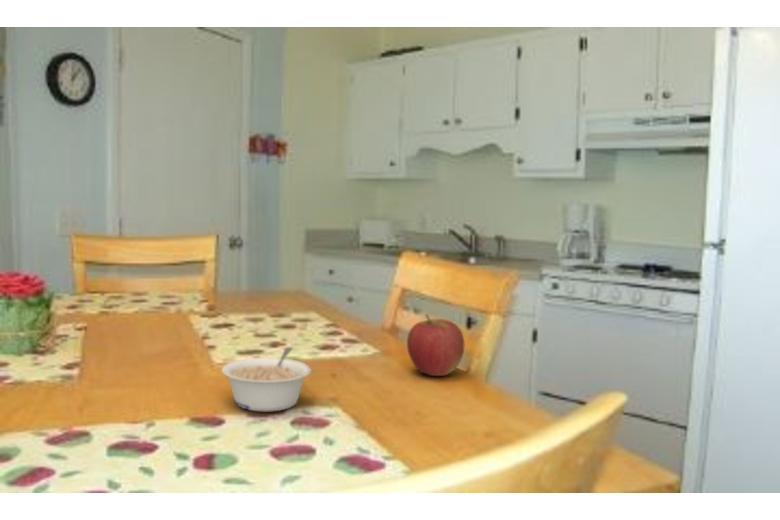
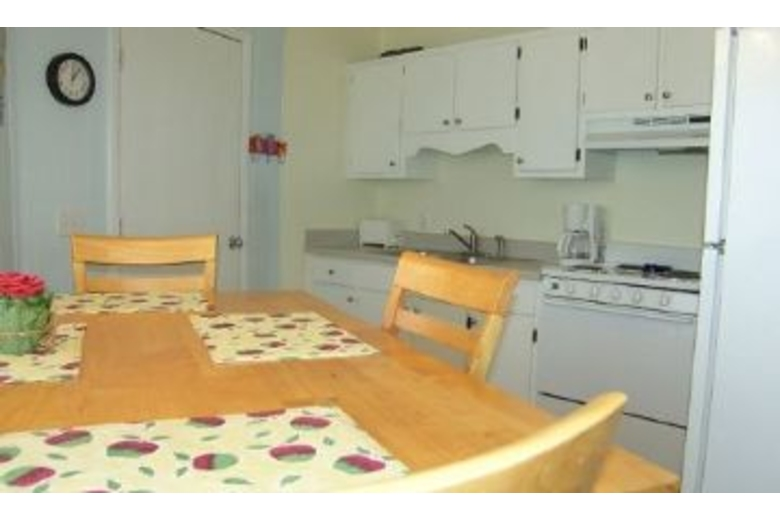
- legume [221,346,312,413]
- apple [406,313,465,377]
